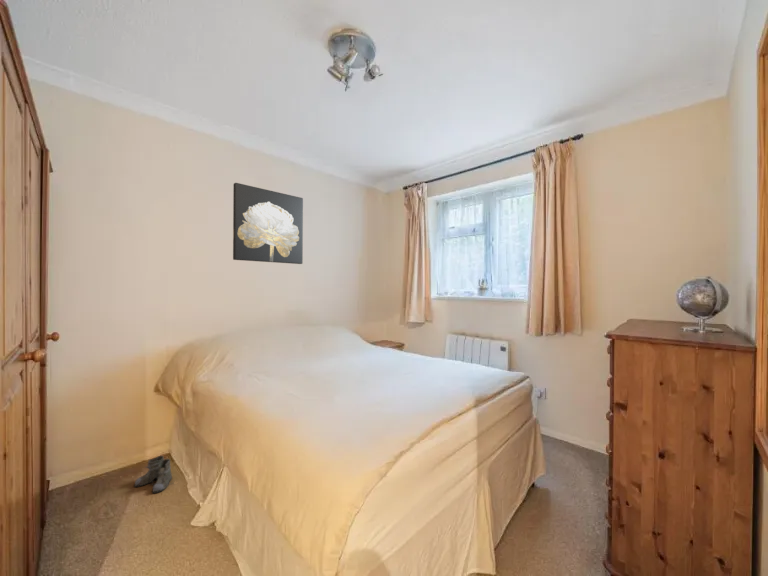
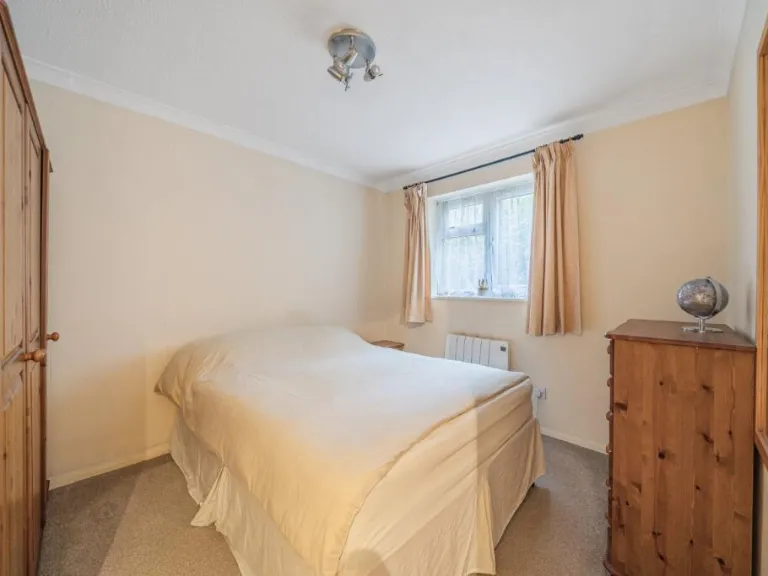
- boots [133,455,173,494]
- wall art [232,182,304,265]
